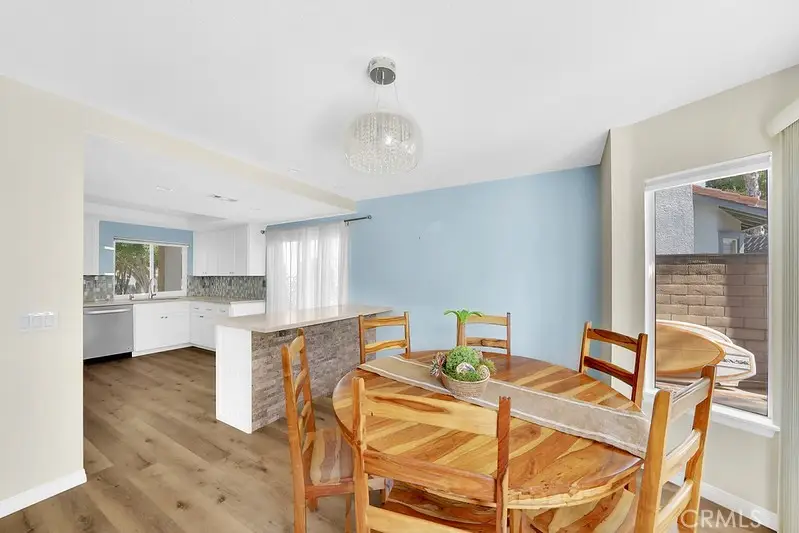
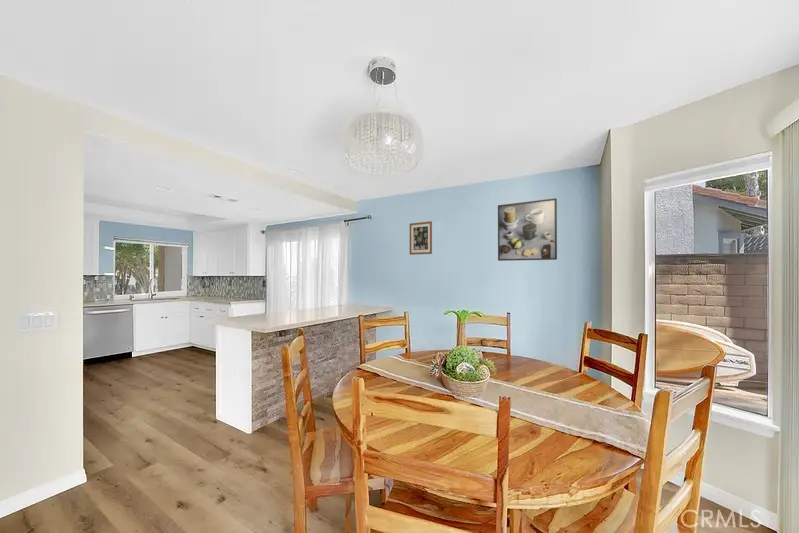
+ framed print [497,197,558,262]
+ wall art [409,220,433,256]
